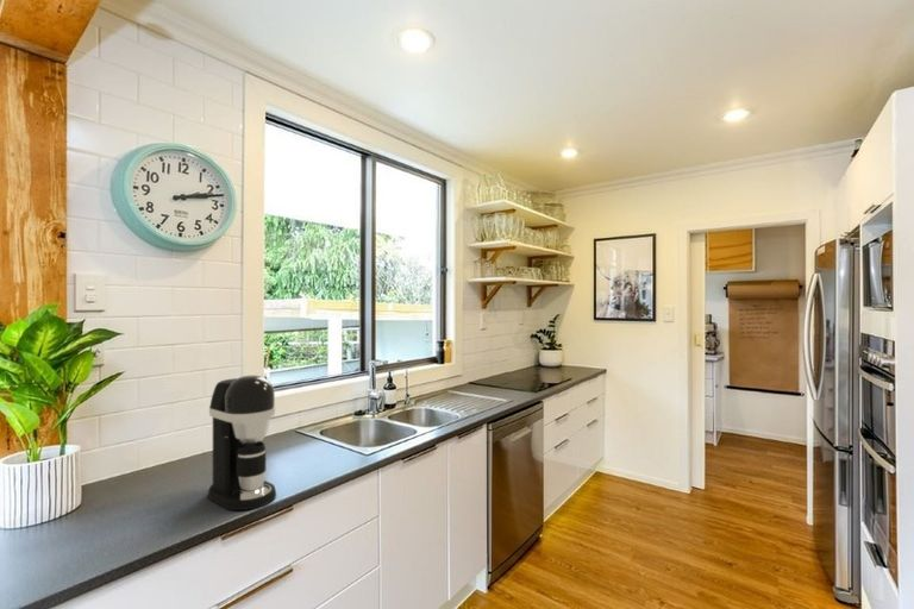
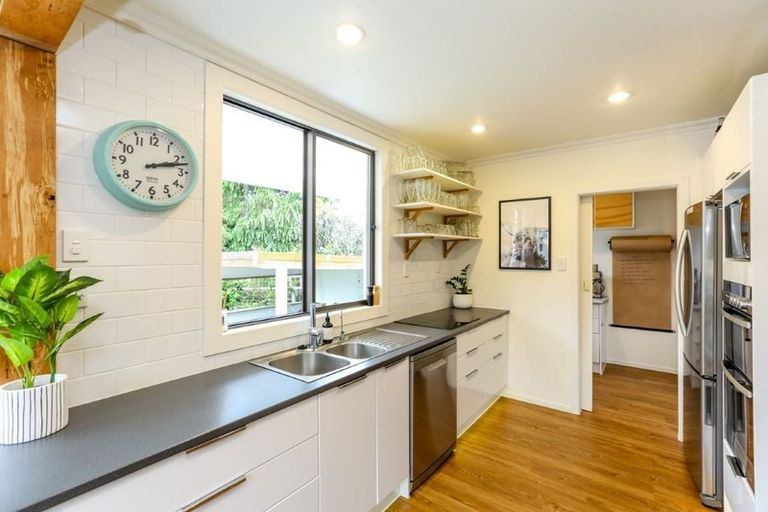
- coffee maker [207,375,277,511]
